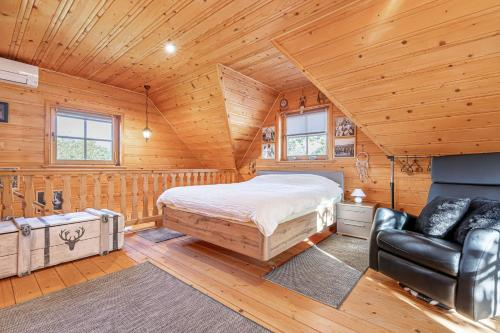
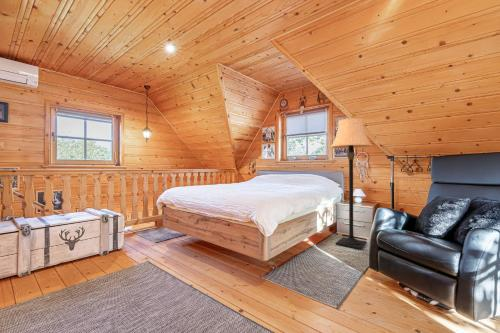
+ lamp [330,117,374,250]
